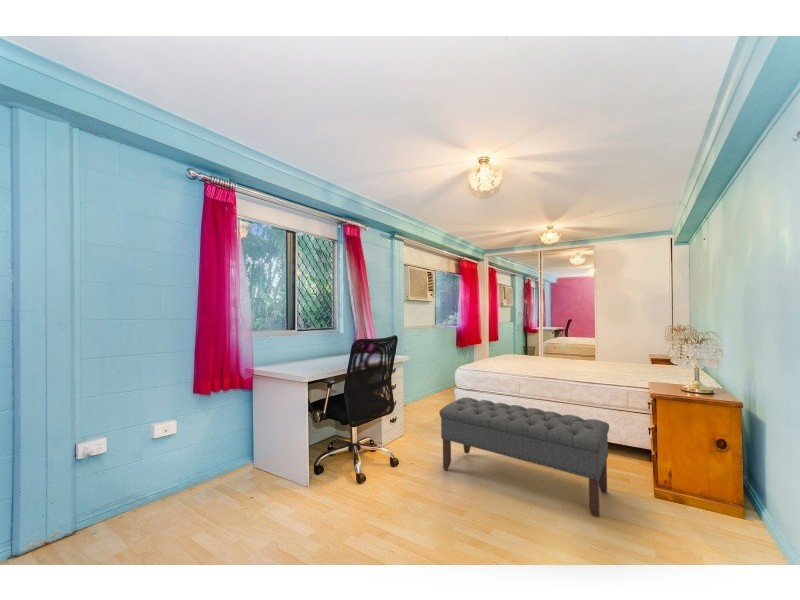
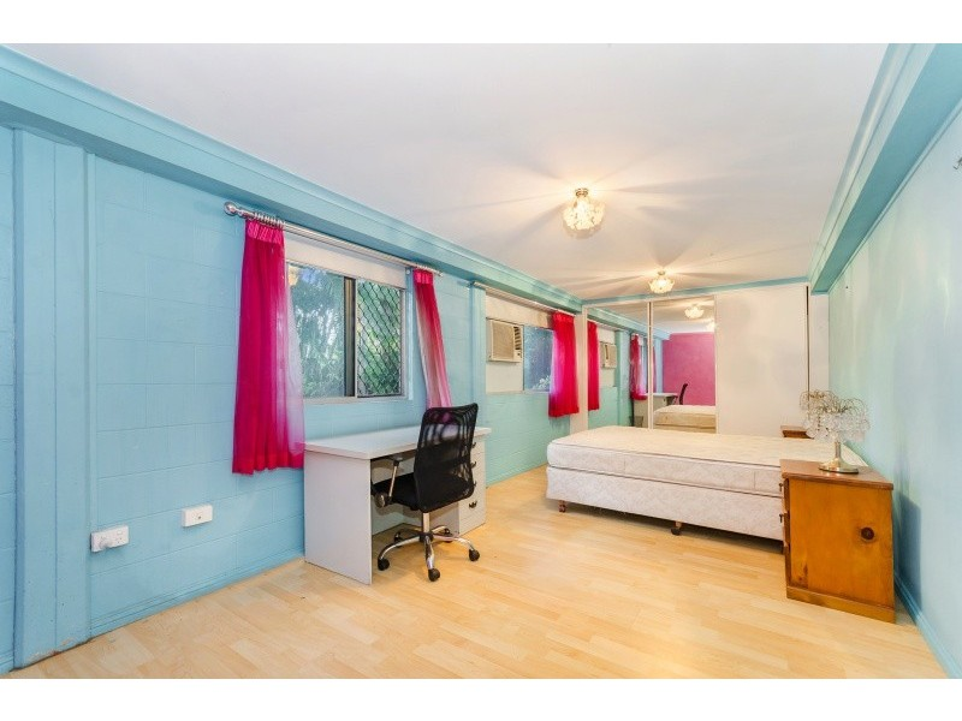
- bench [438,396,610,519]
